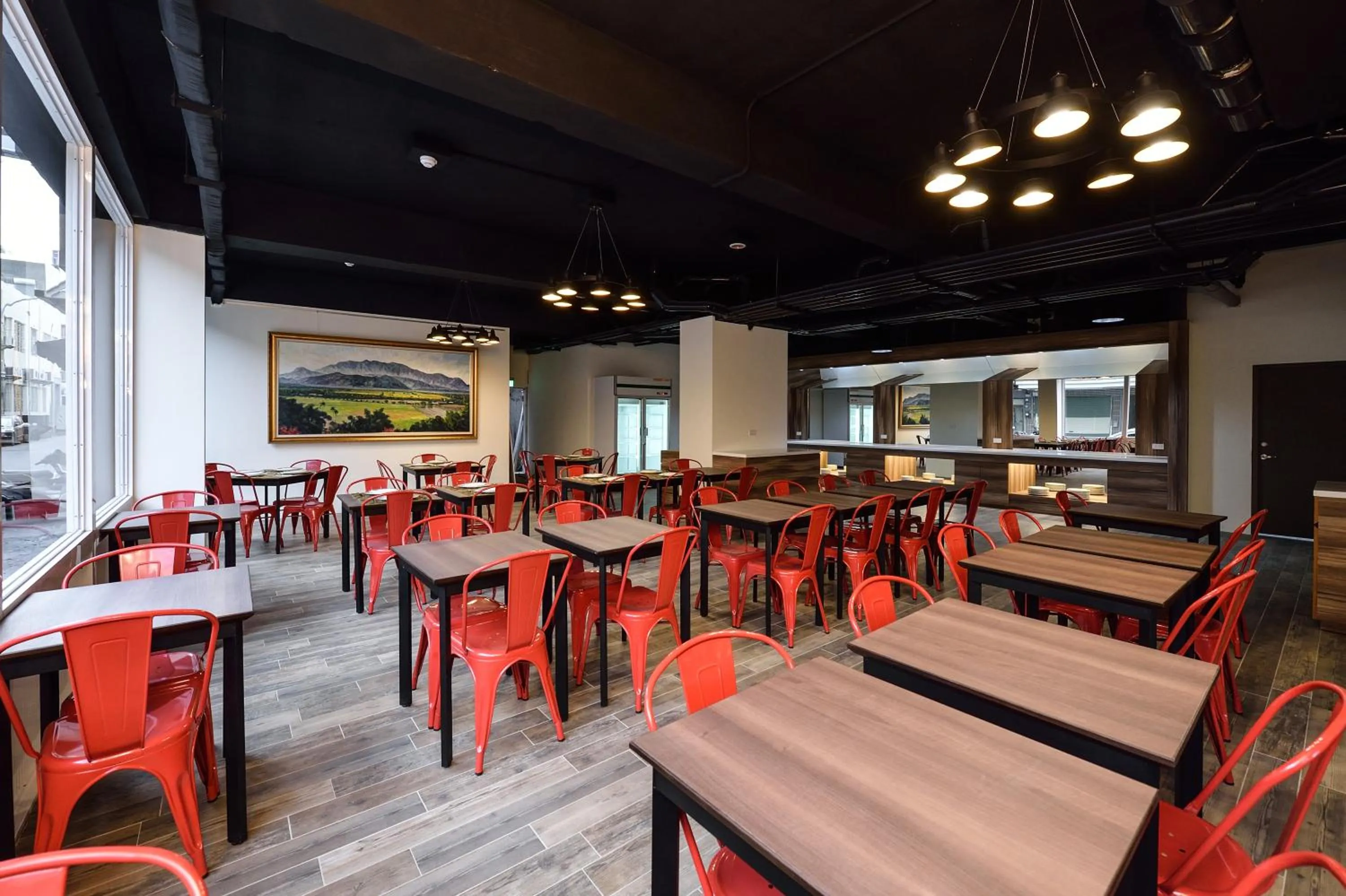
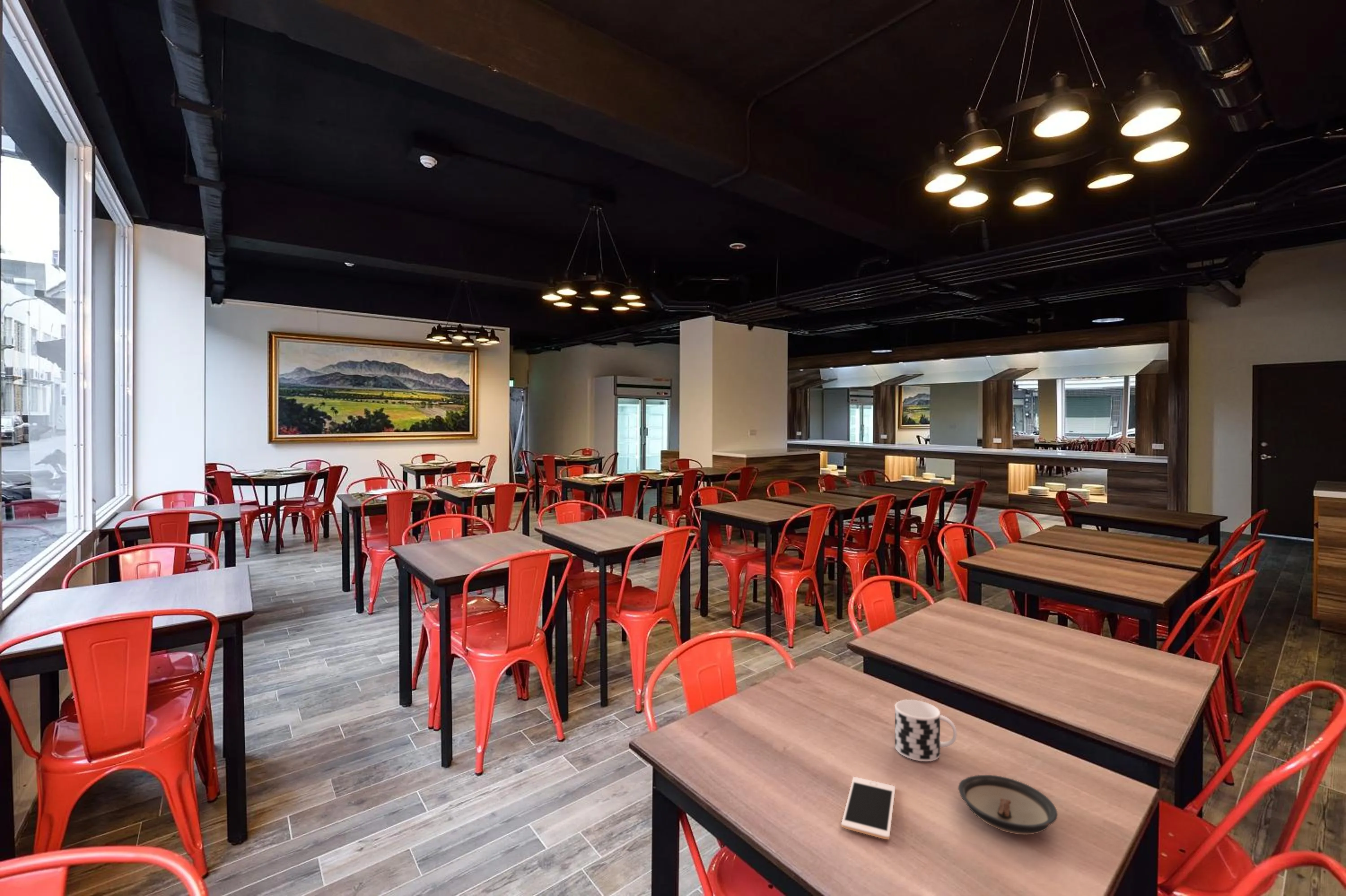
+ cell phone [841,776,896,840]
+ cup [894,699,957,762]
+ saucer [958,774,1058,835]
